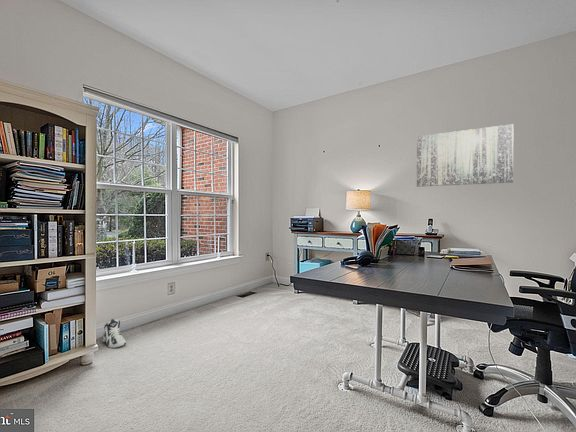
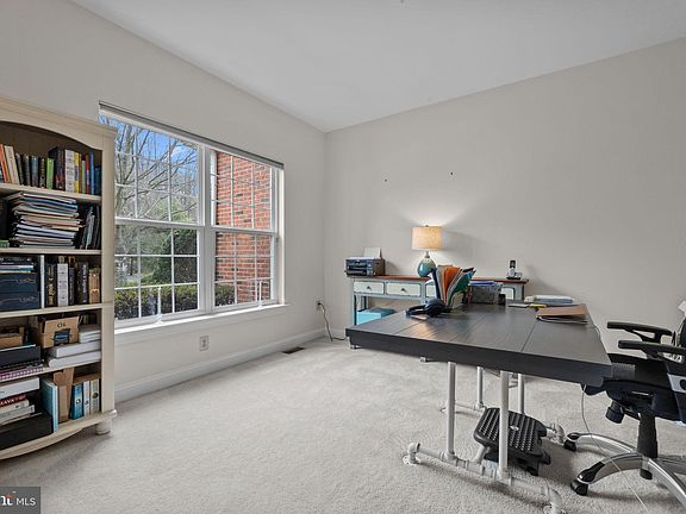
- sneaker [101,318,127,349]
- wall art [416,123,515,188]
